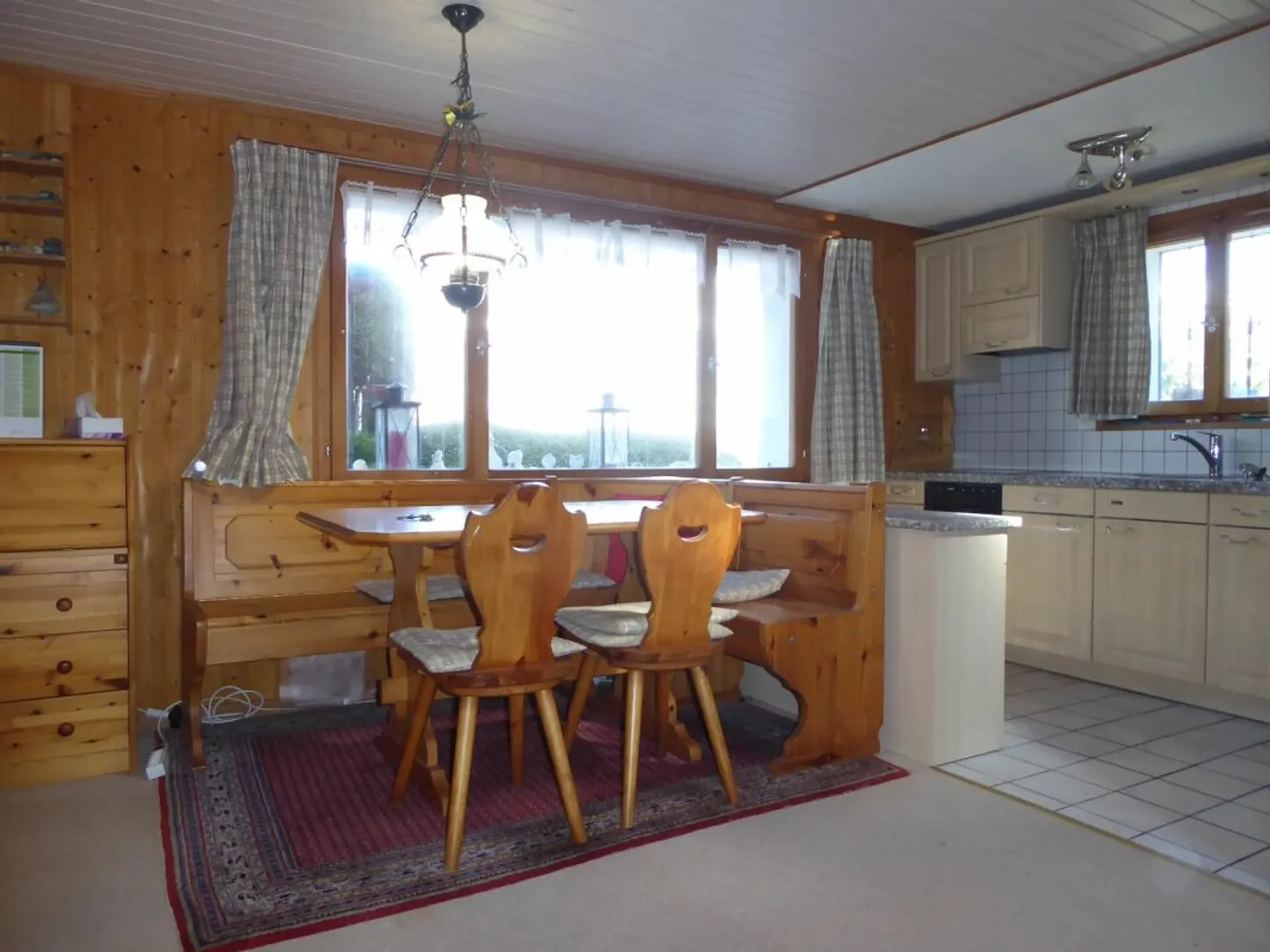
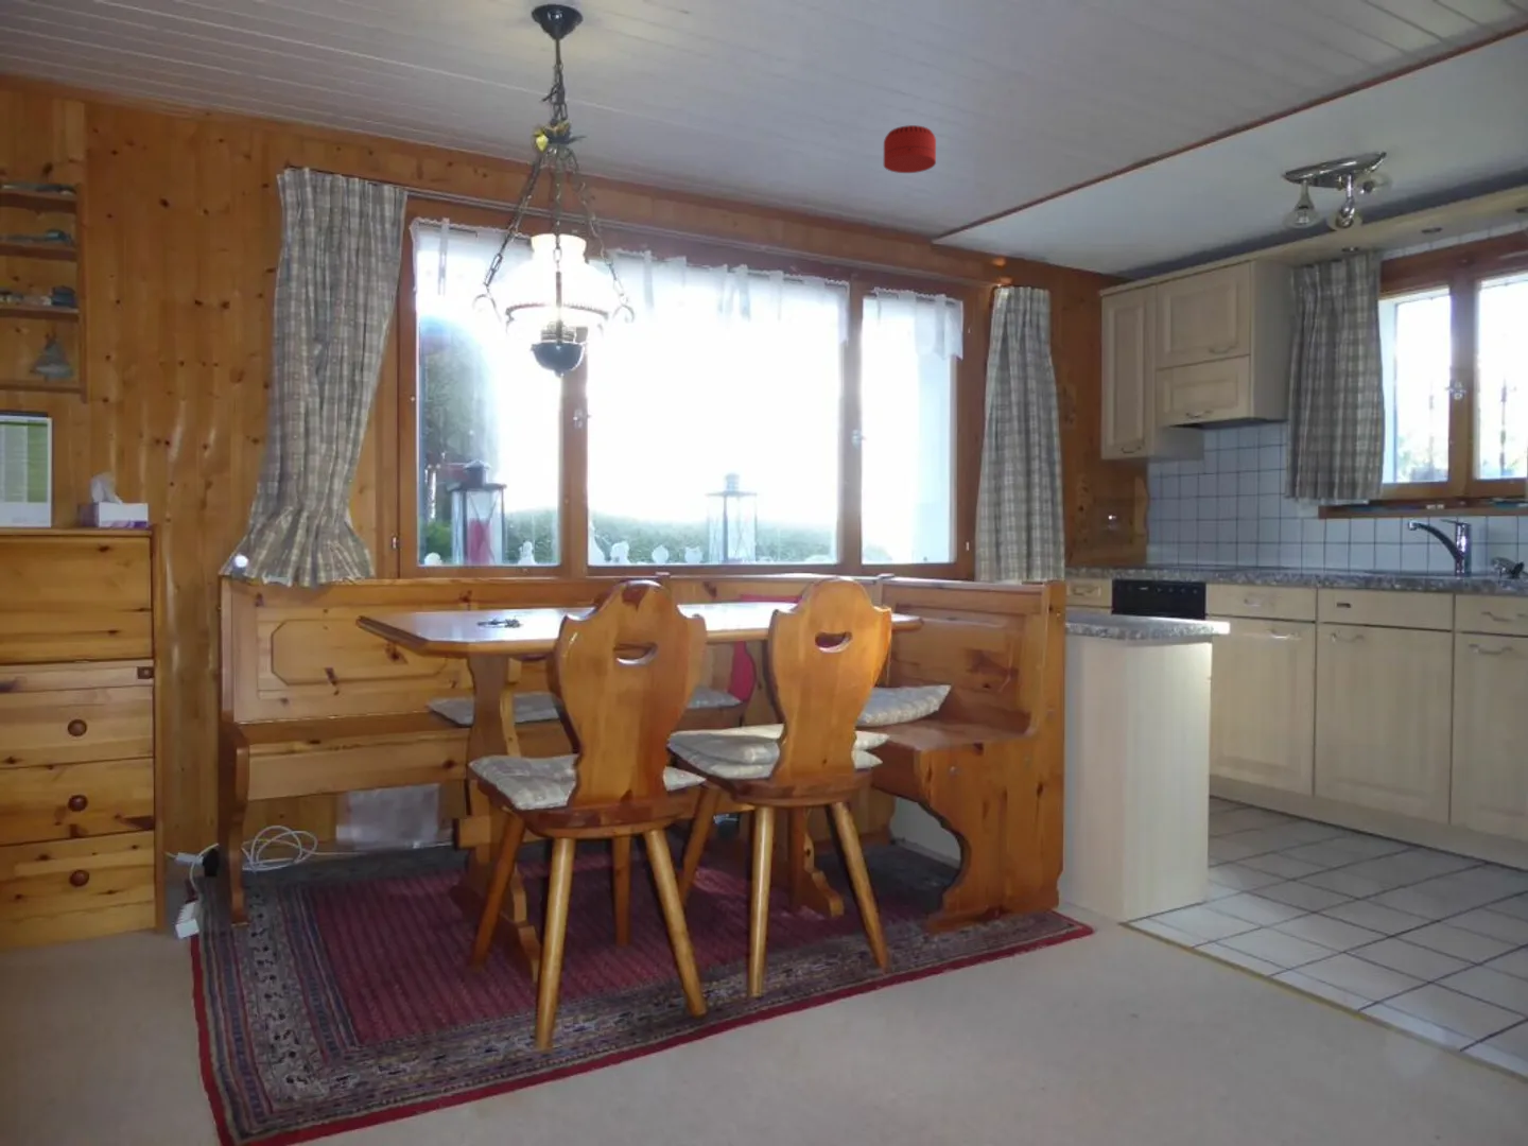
+ smoke detector [883,124,937,175]
